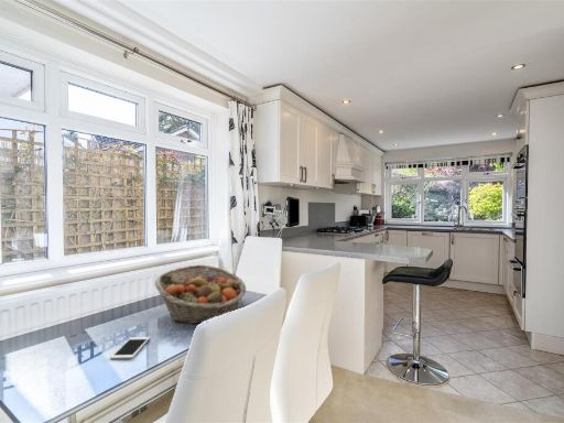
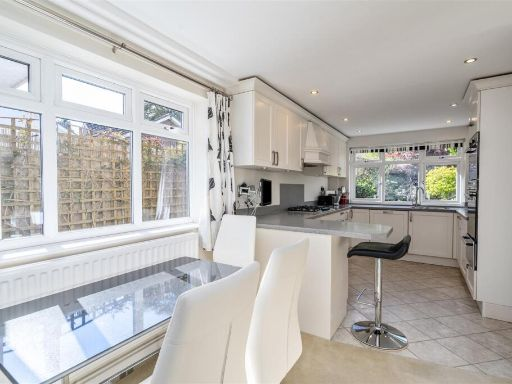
- fruit basket [153,264,247,325]
- cell phone [110,336,151,360]
